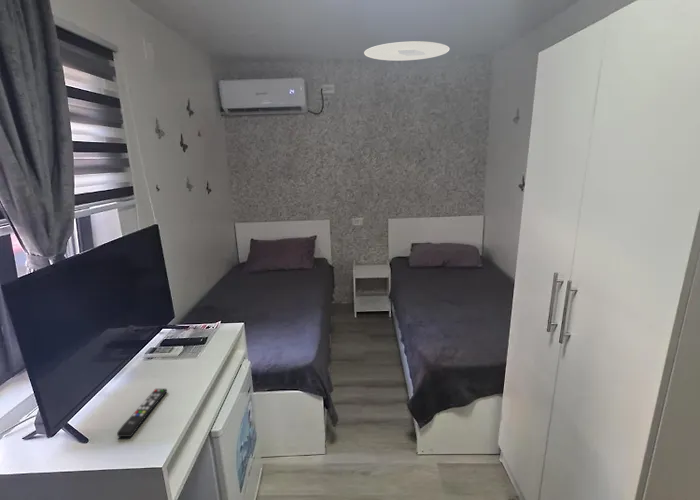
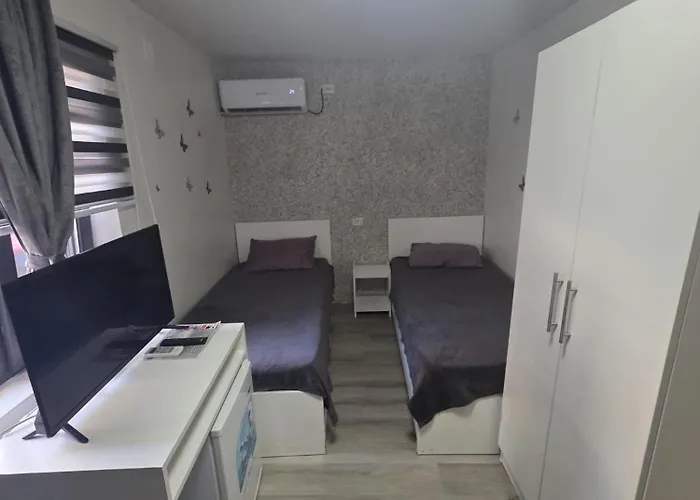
- remote control [116,388,168,438]
- ceiling light [363,40,451,62]
